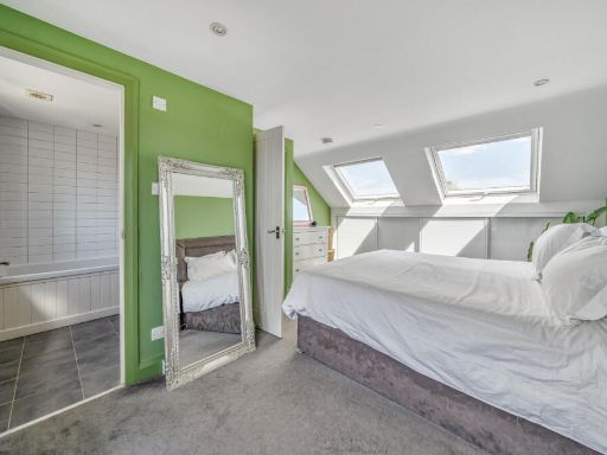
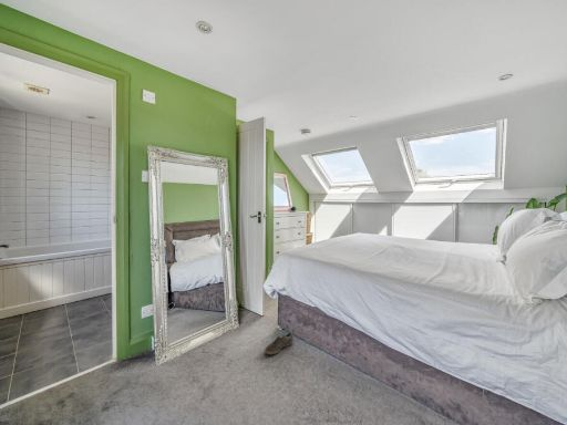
+ sneaker [264,329,295,355]
